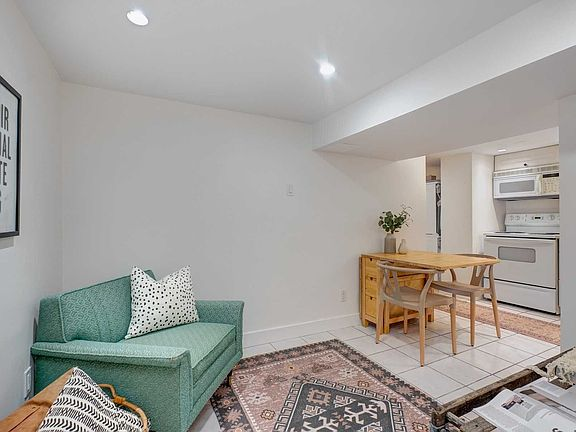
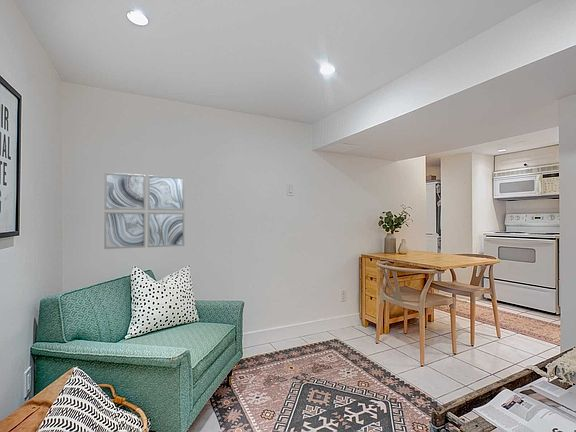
+ wall art [103,172,186,250]
